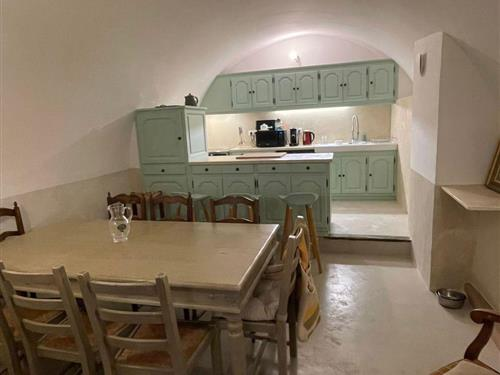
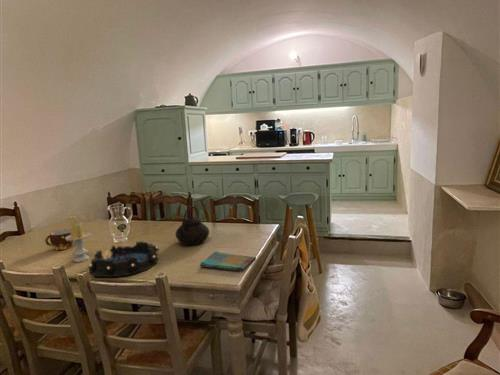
+ cup [44,228,74,251]
+ decorative bowl [88,240,160,278]
+ dish towel [198,251,257,273]
+ candle [65,215,92,263]
+ teapot [175,205,210,246]
